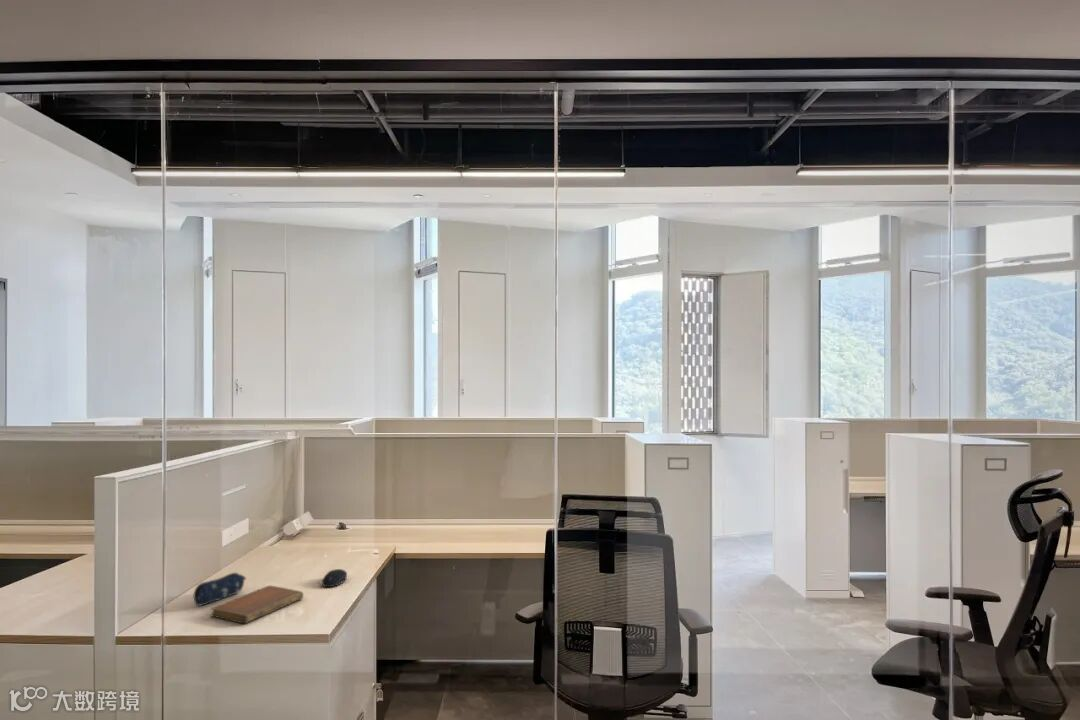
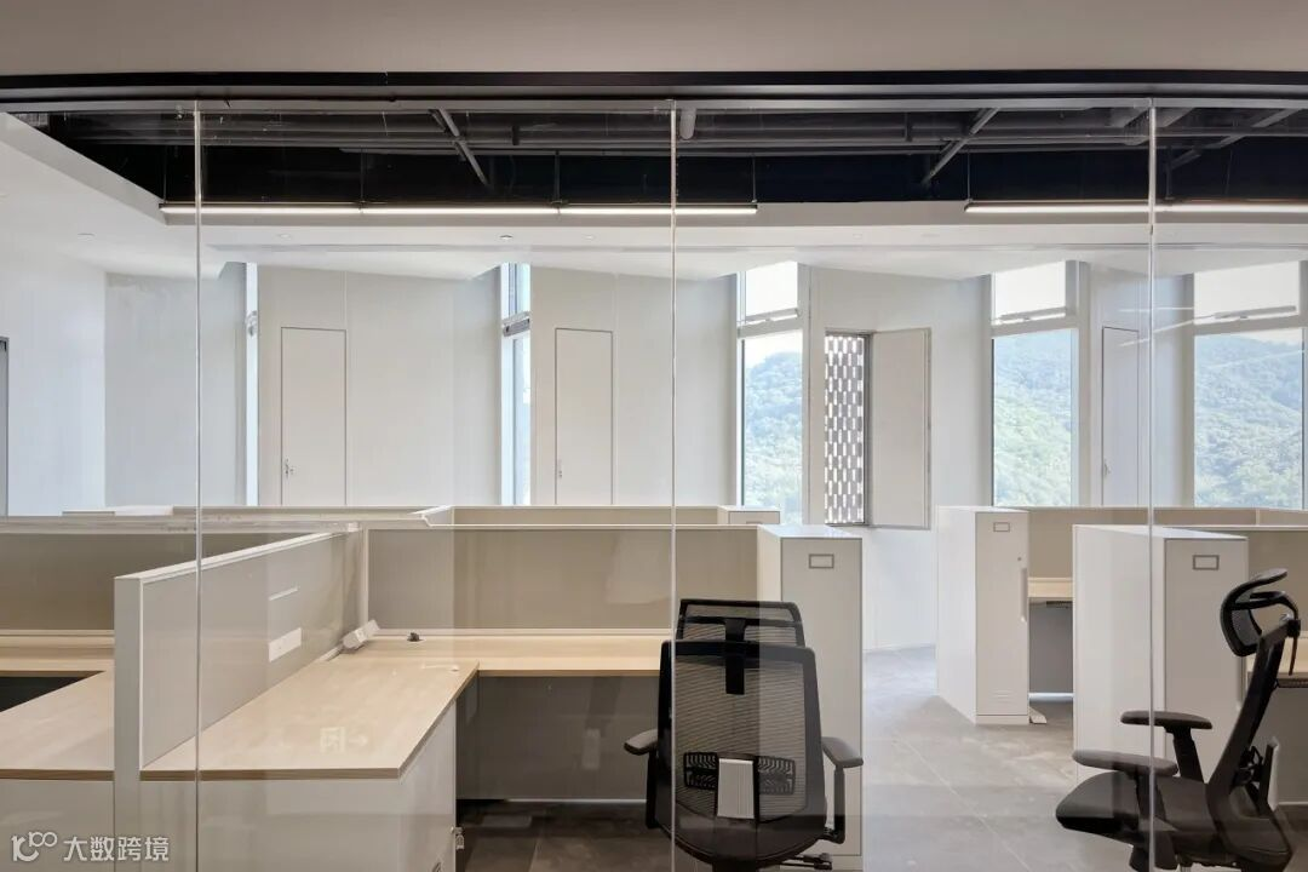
- notebook [210,585,304,625]
- pencil case [193,572,247,607]
- computer mouse [321,568,348,588]
